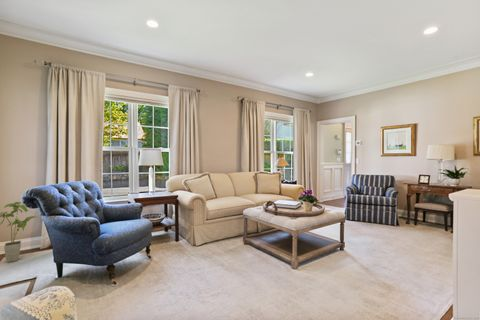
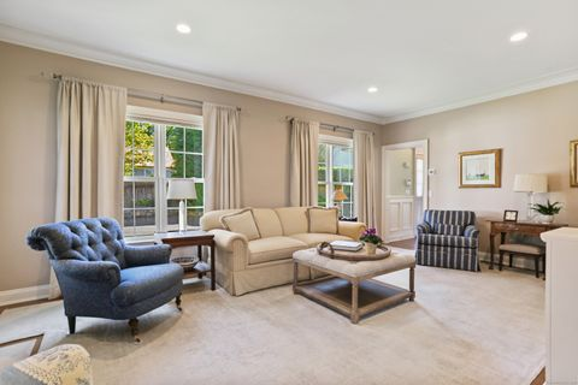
- house plant [0,201,40,263]
